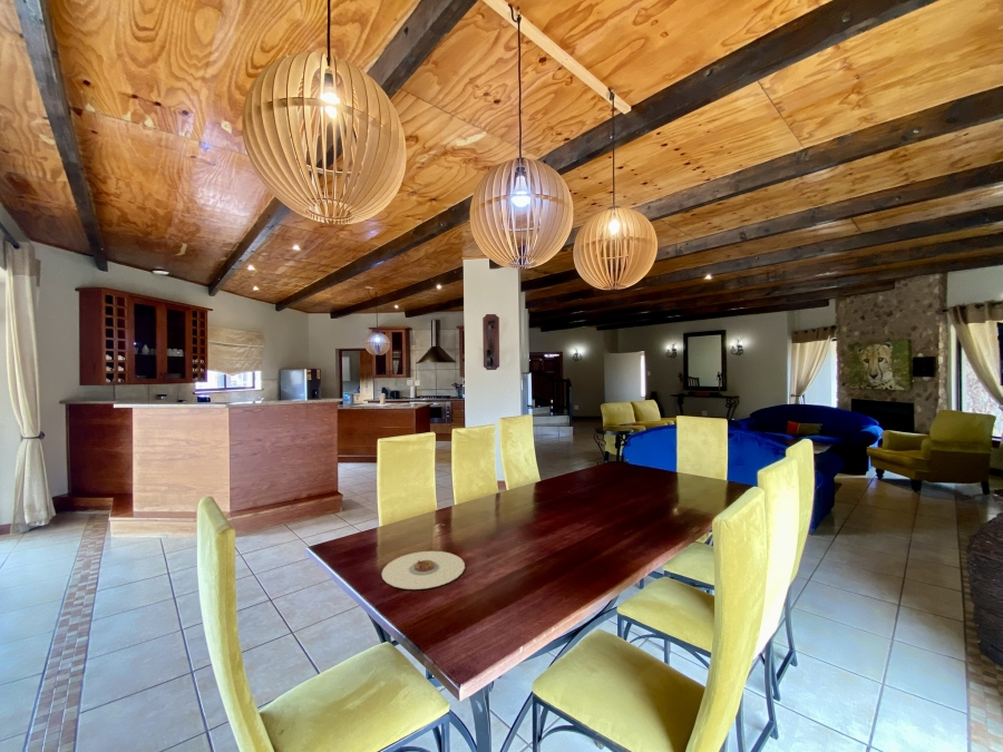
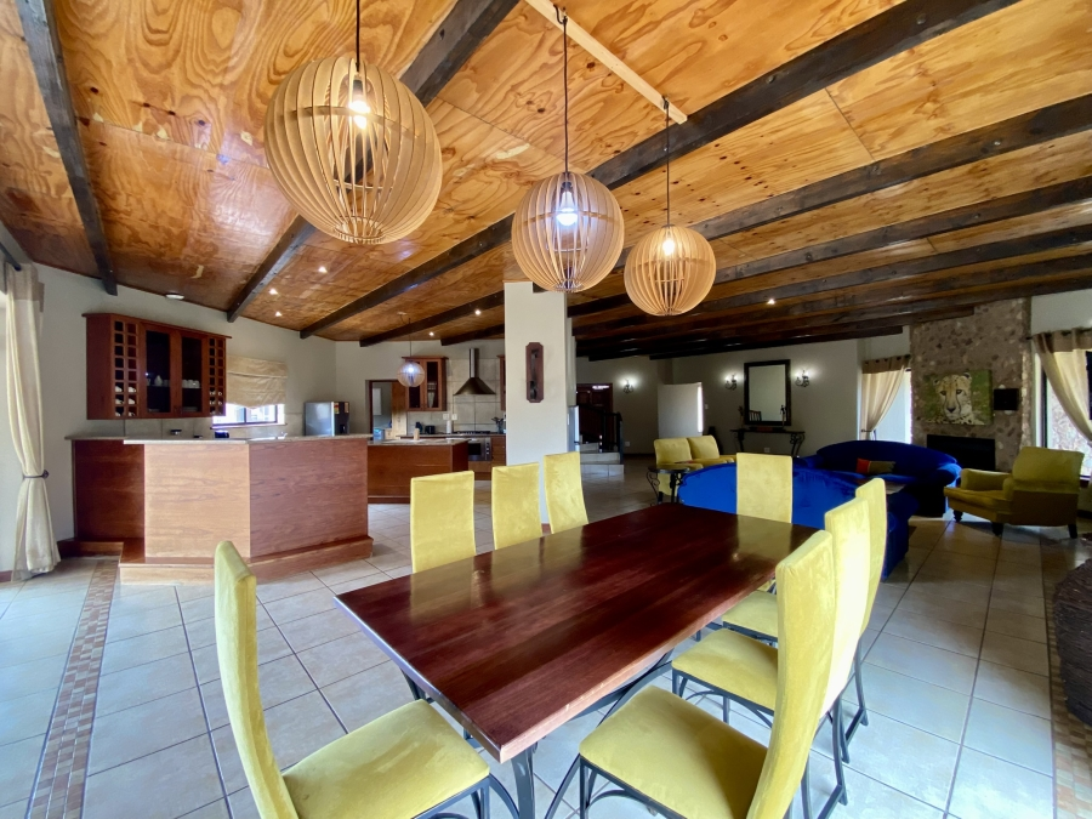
- plate [381,550,466,590]
